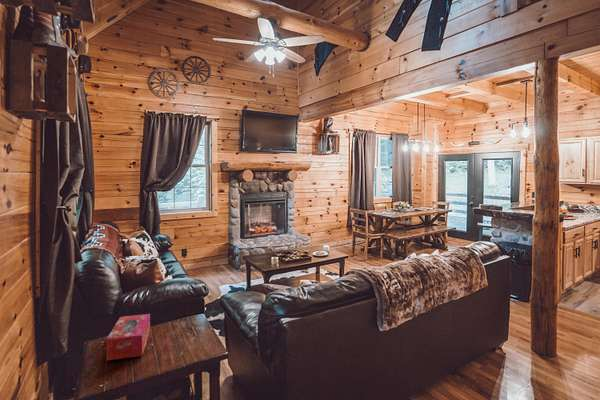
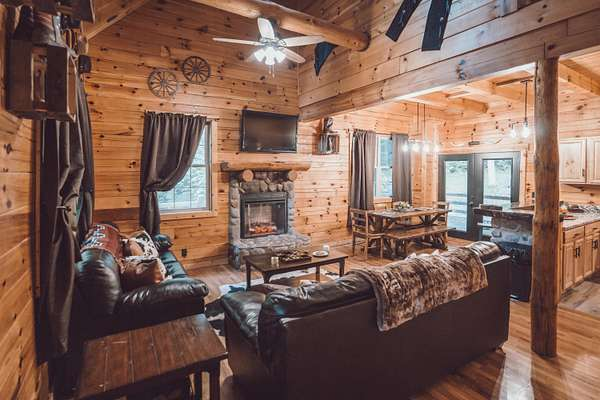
- tissue box [105,313,151,361]
